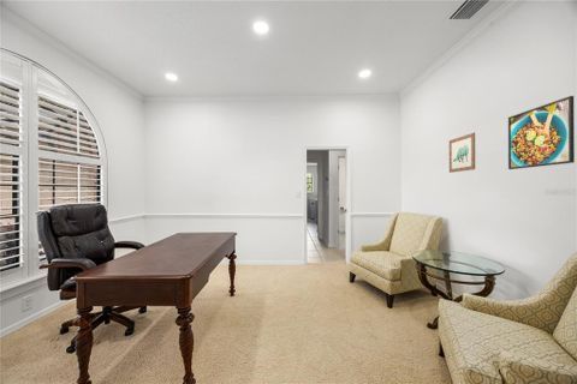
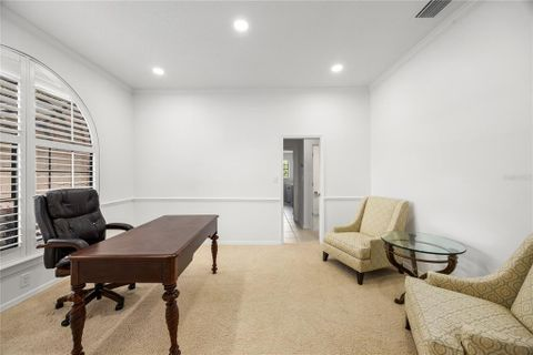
- wall art [448,131,476,174]
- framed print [507,95,576,170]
